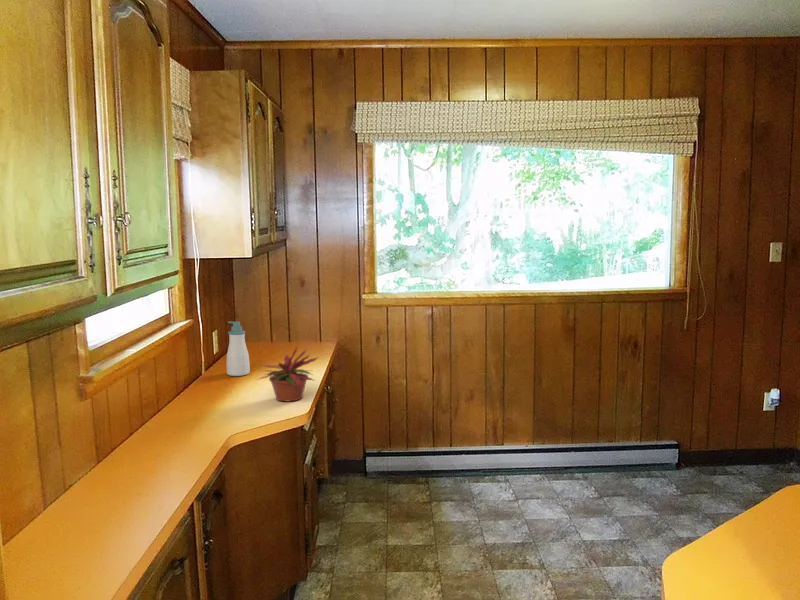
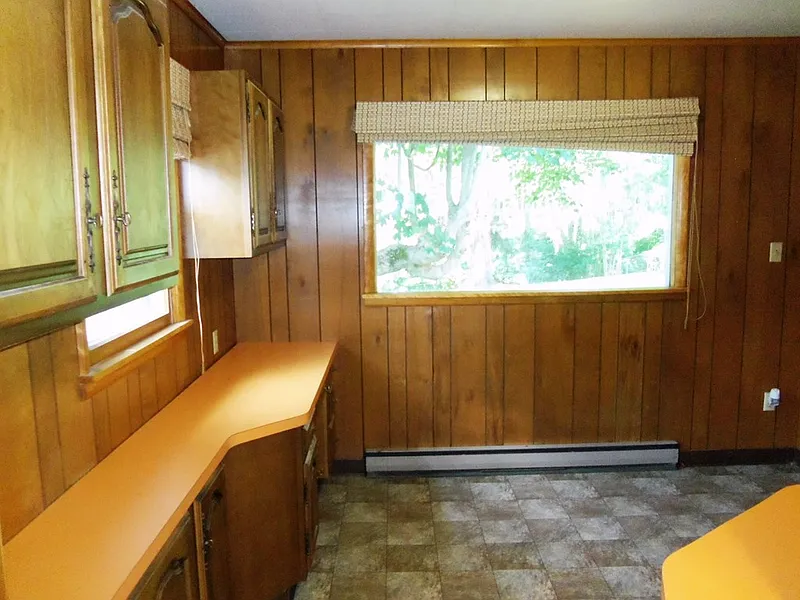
- soap bottle [226,320,251,377]
- potted plant [256,345,324,403]
